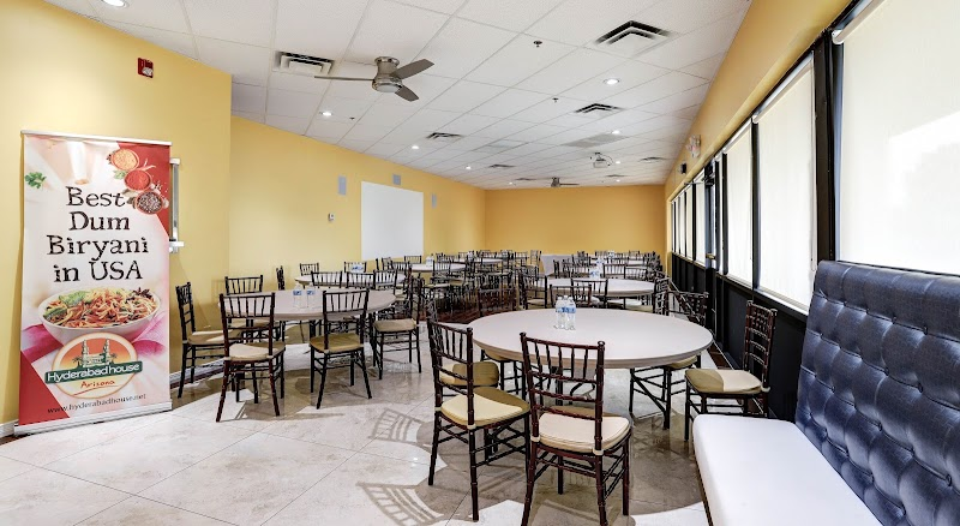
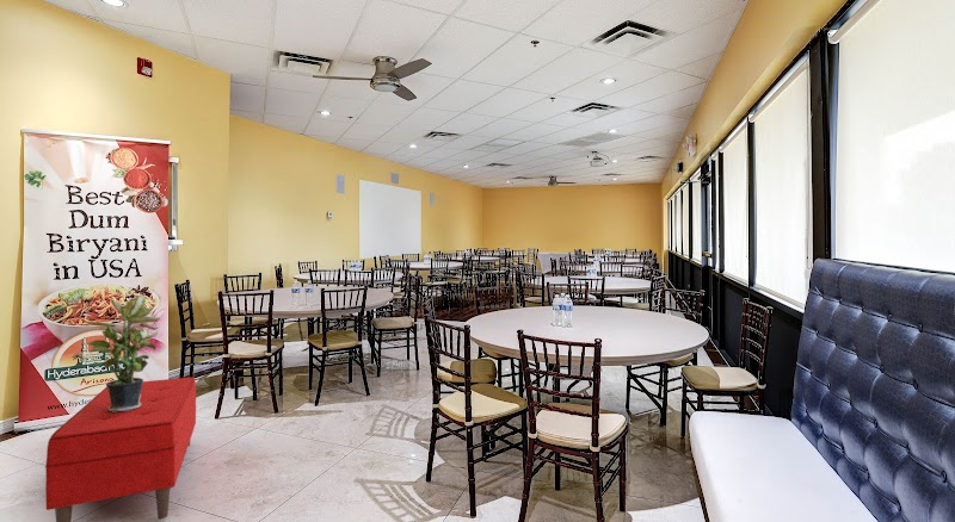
+ bench [44,375,197,522]
+ potted plant [85,294,161,412]
